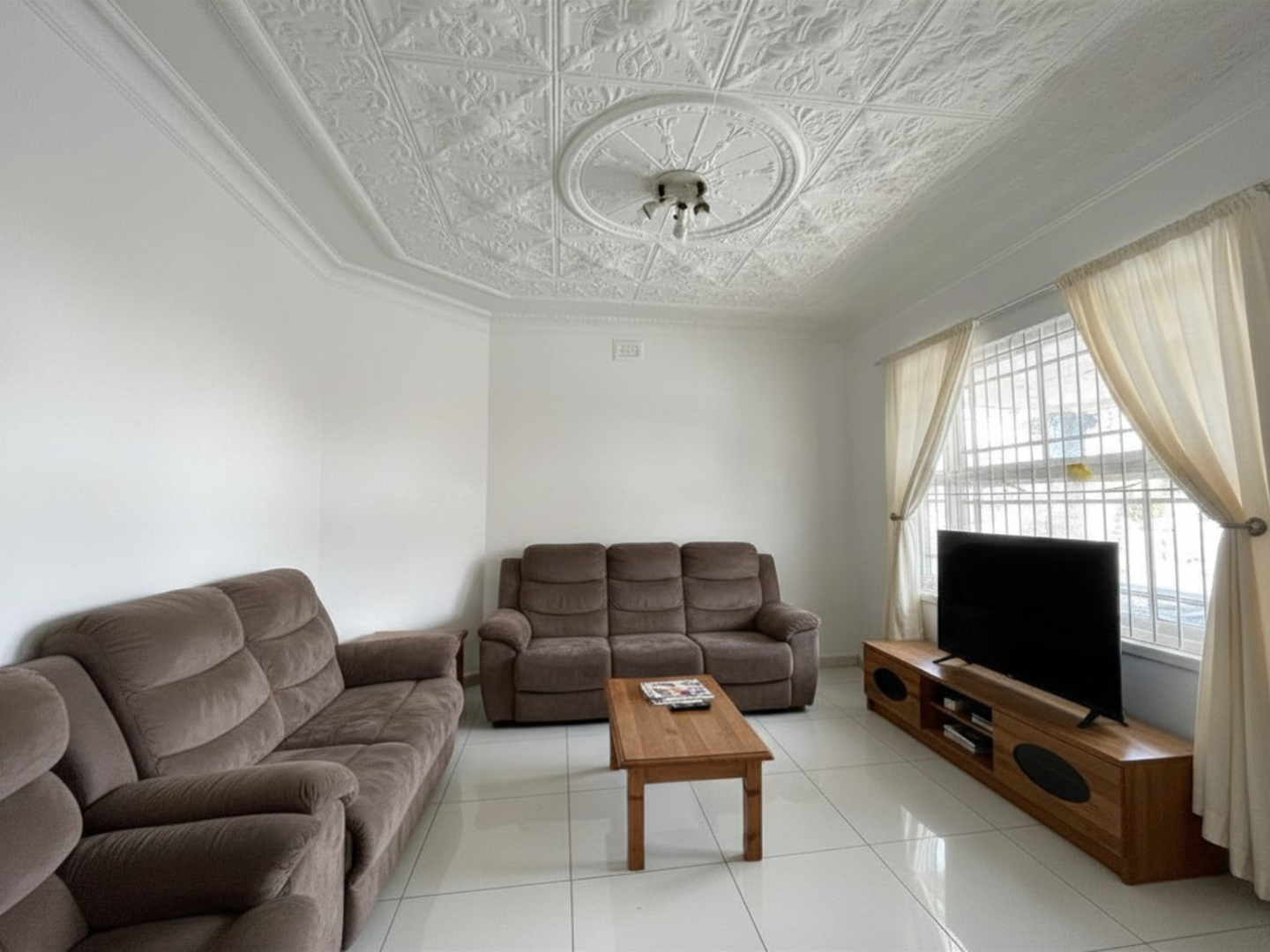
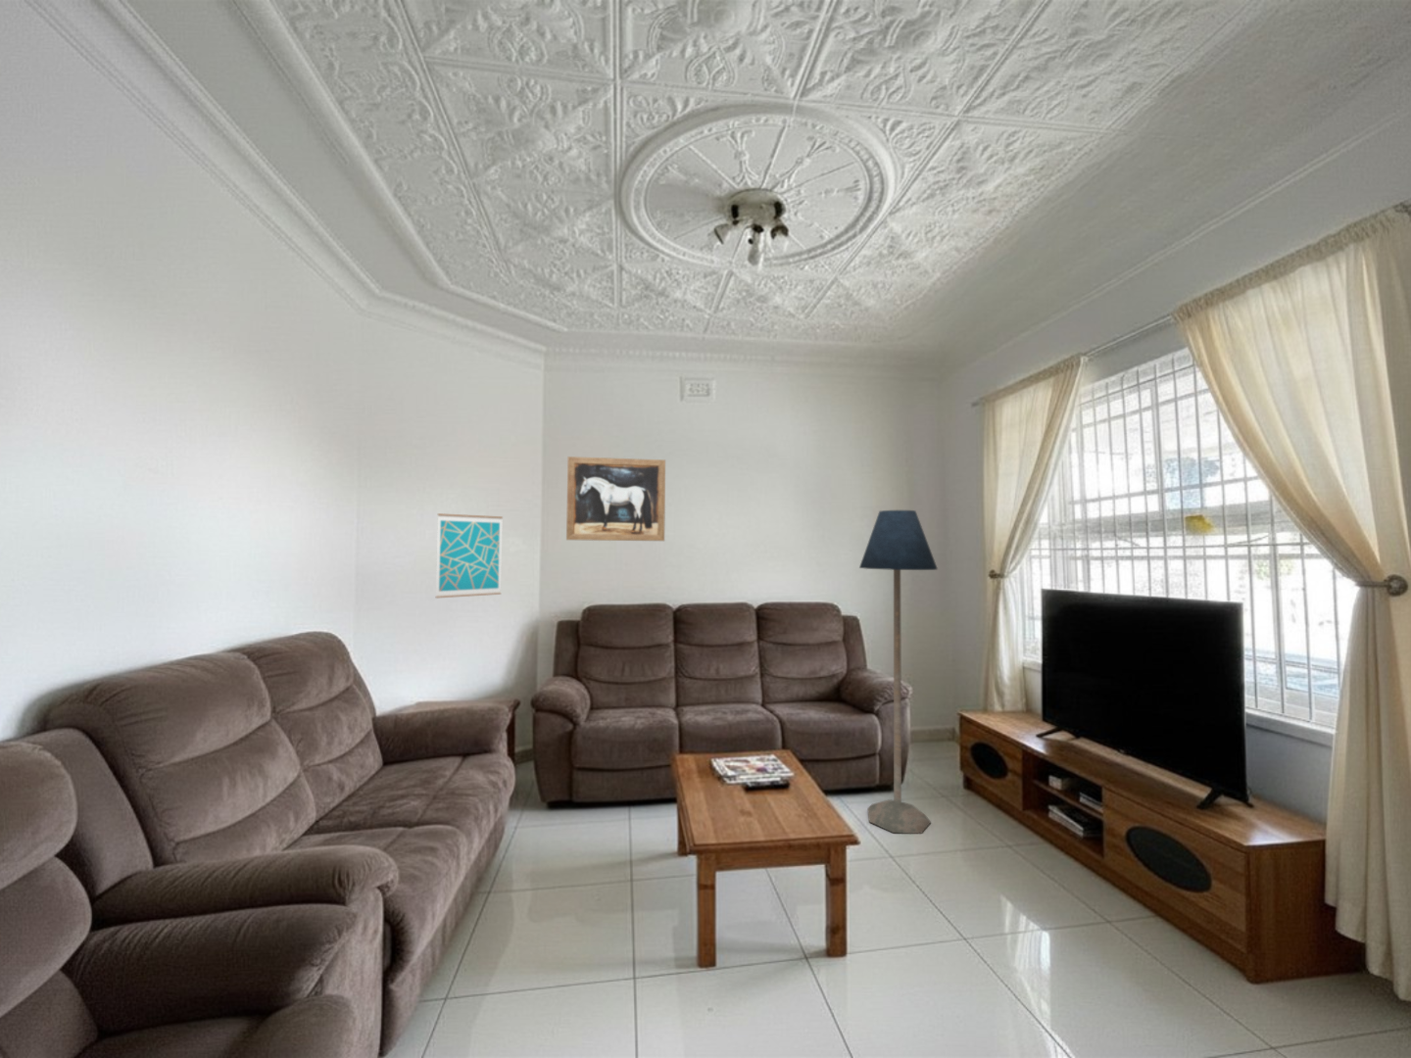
+ wall art [566,456,667,541]
+ floor lamp [859,508,939,835]
+ wall art [436,512,503,599]
